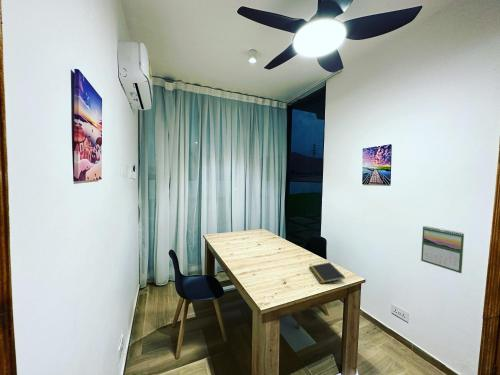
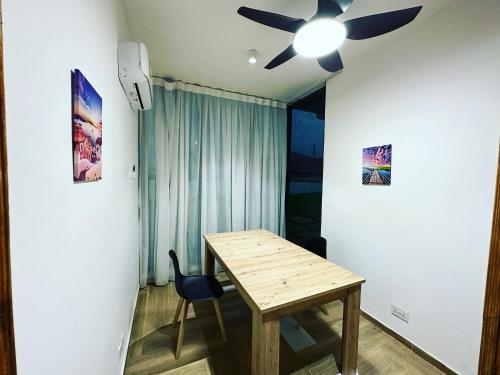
- calendar [420,225,465,274]
- notepad [308,261,346,284]
